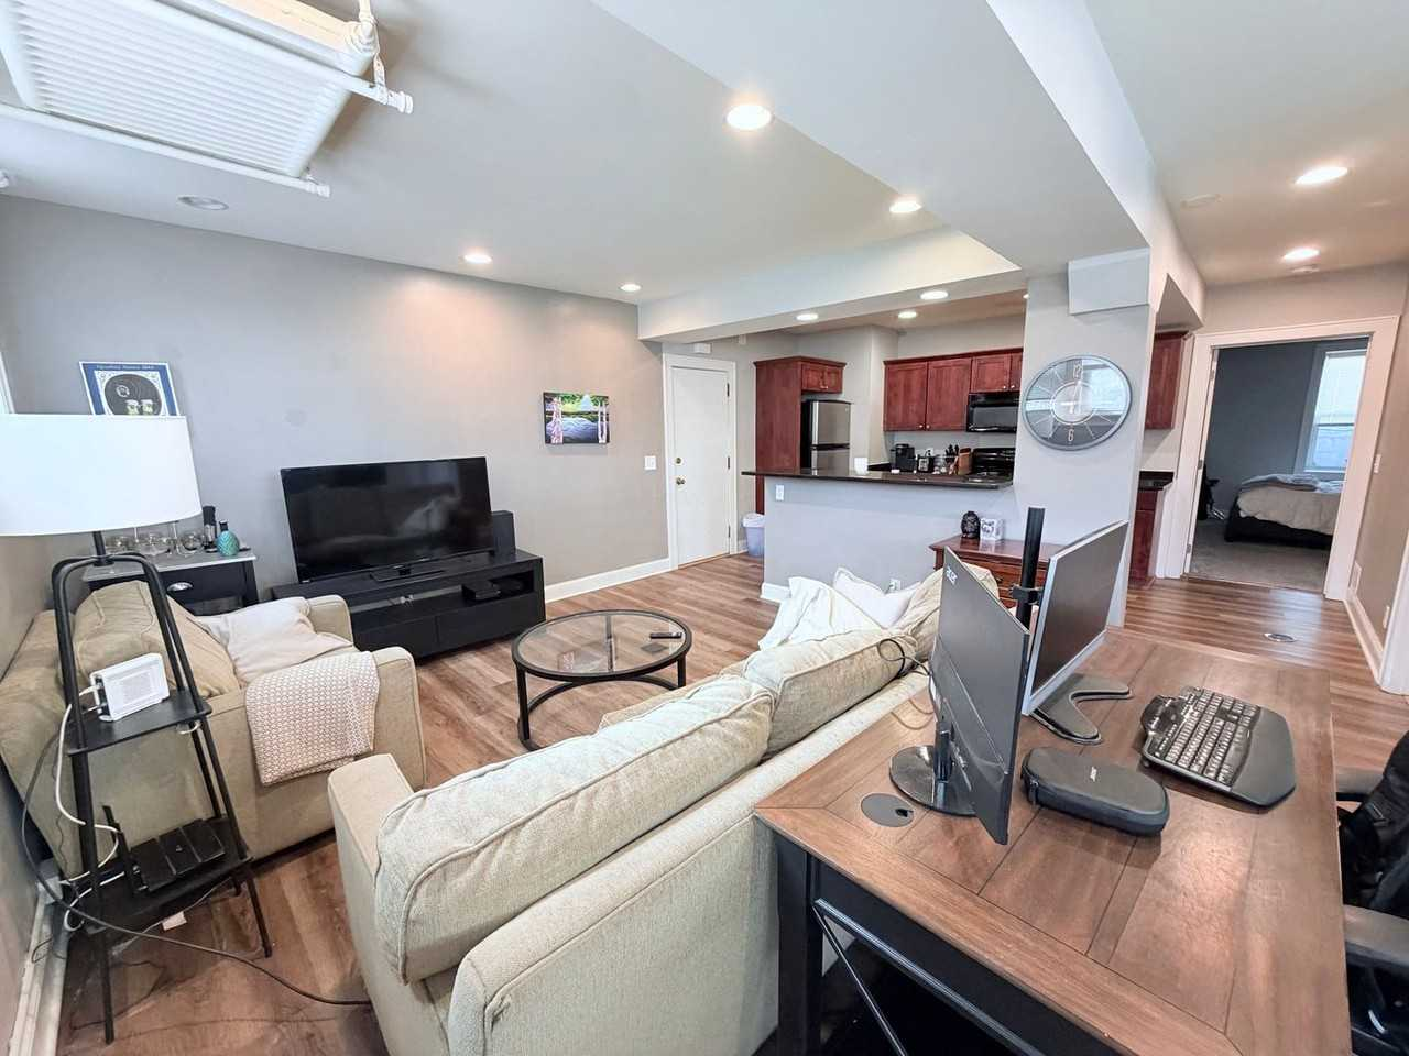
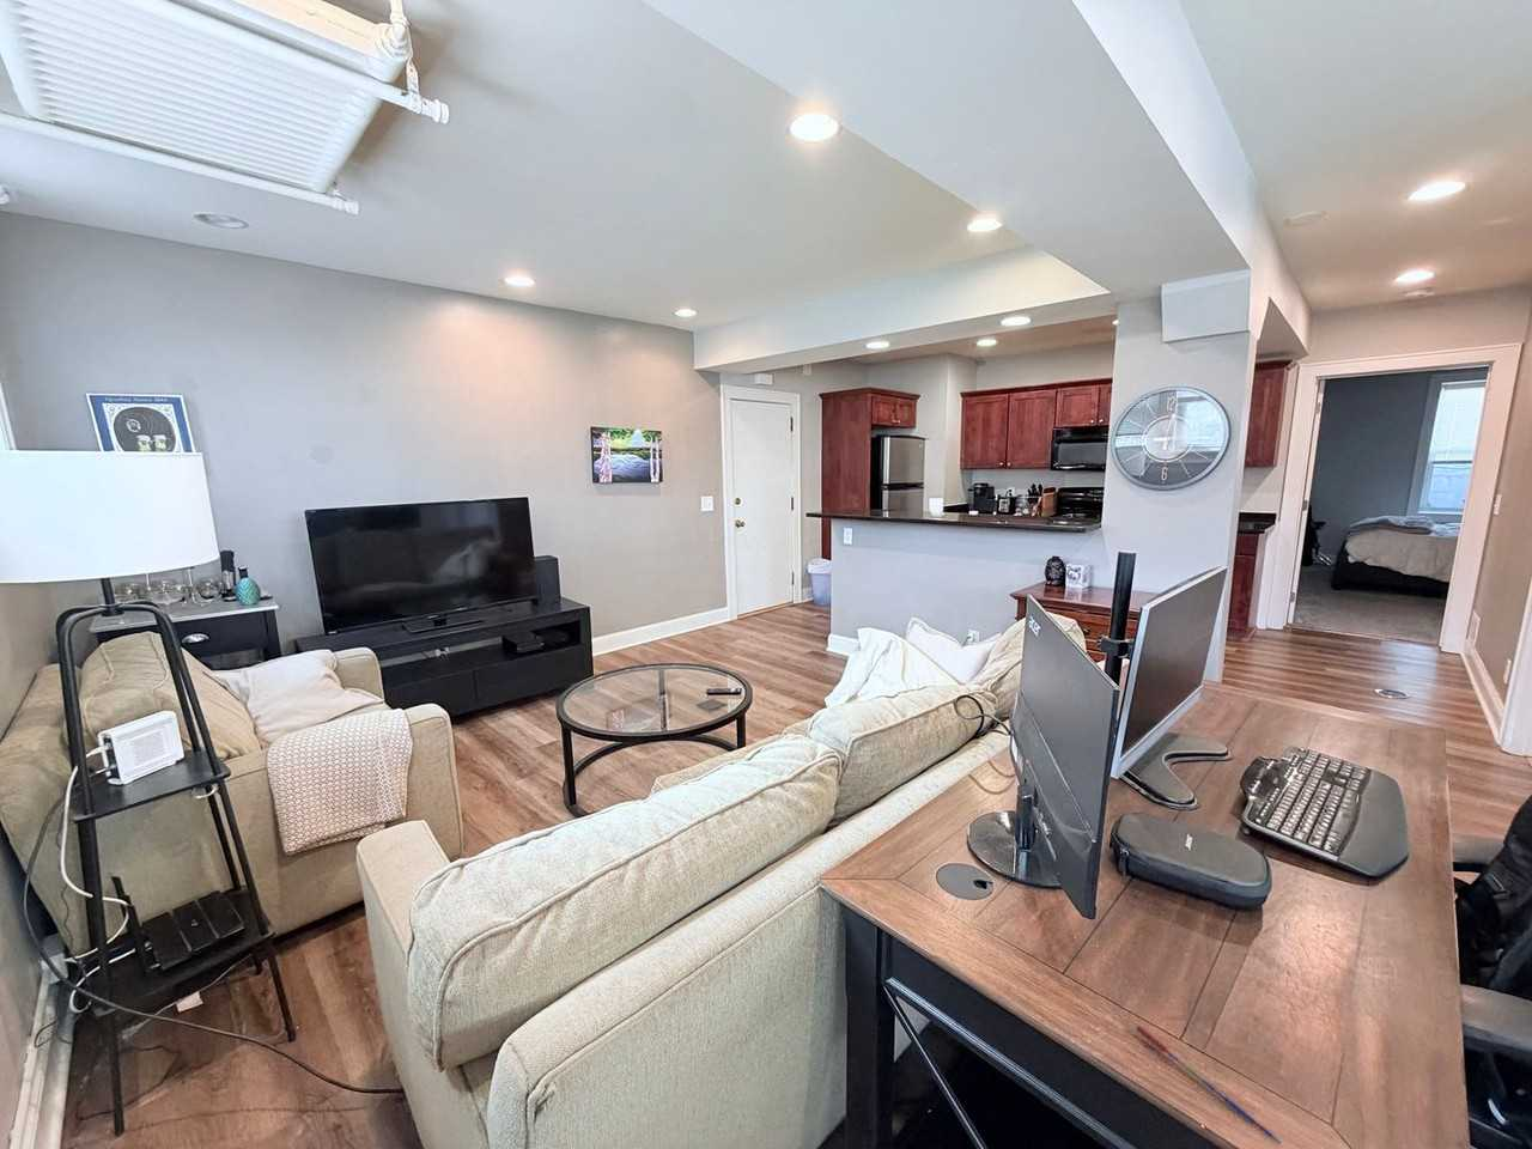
+ pen [1135,1025,1284,1145]
